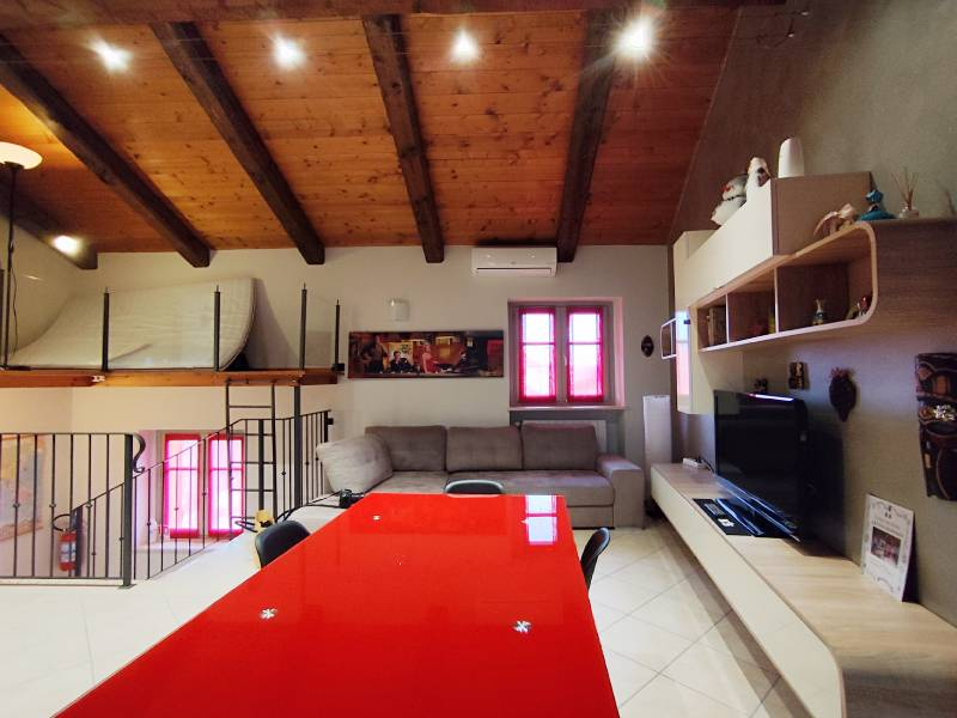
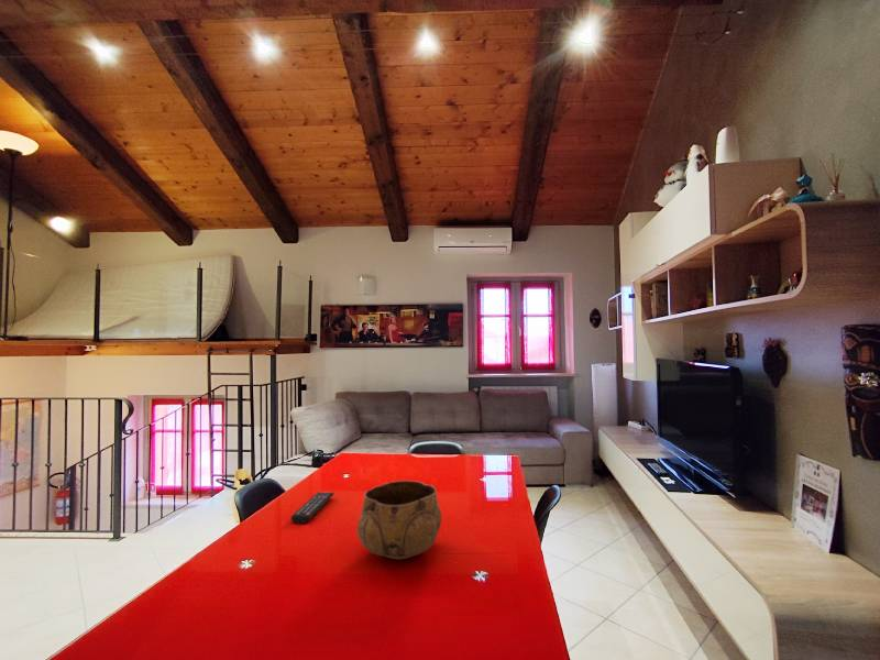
+ remote control [290,491,334,525]
+ decorative bowl [356,480,442,560]
